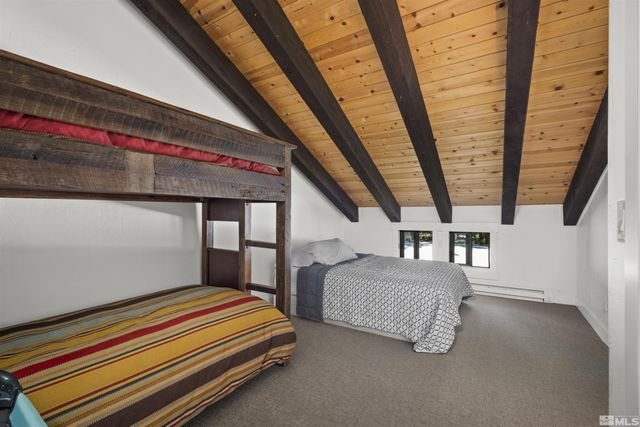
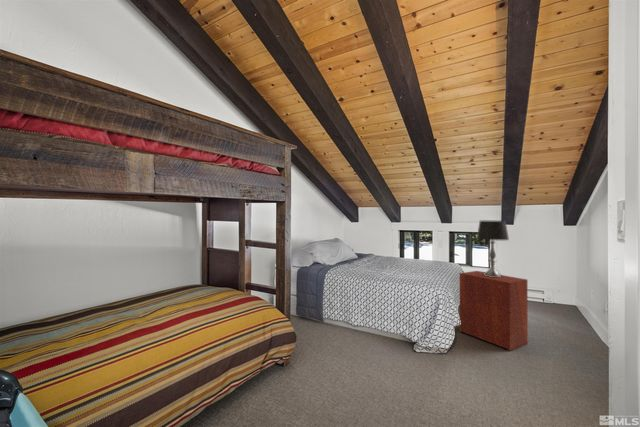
+ table lamp [476,219,510,277]
+ nightstand [459,270,529,352]
